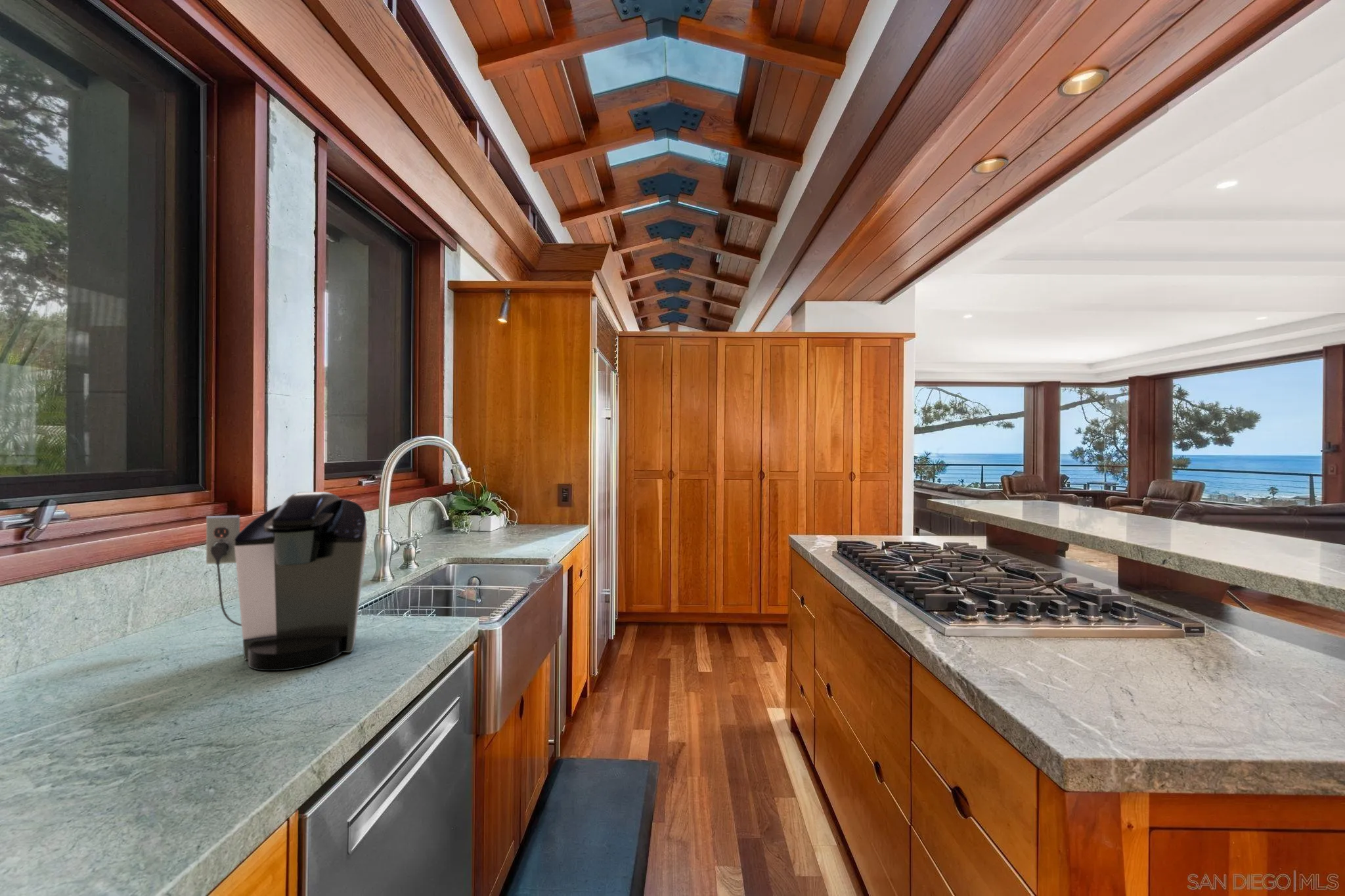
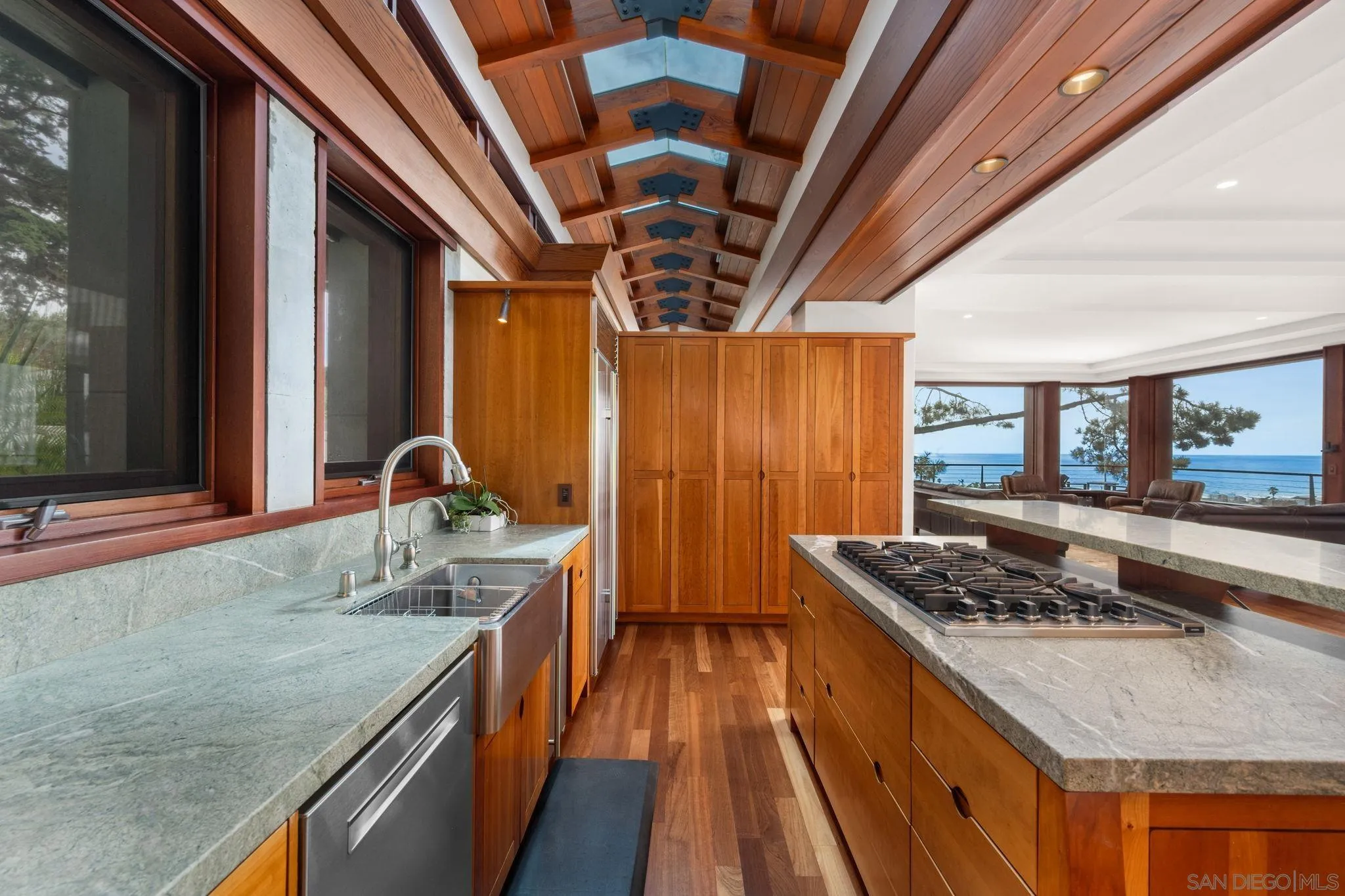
- coffee maker [206,491,368,672]
